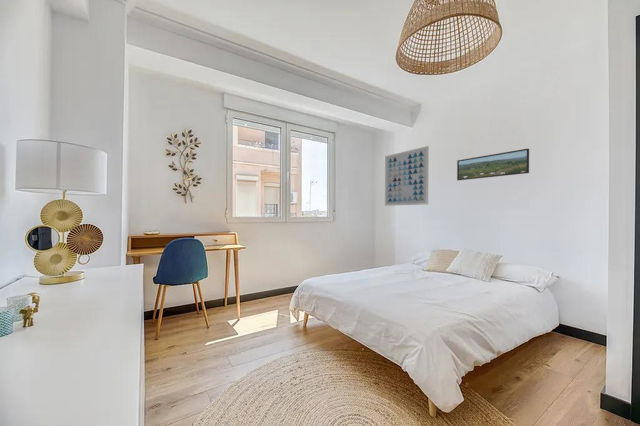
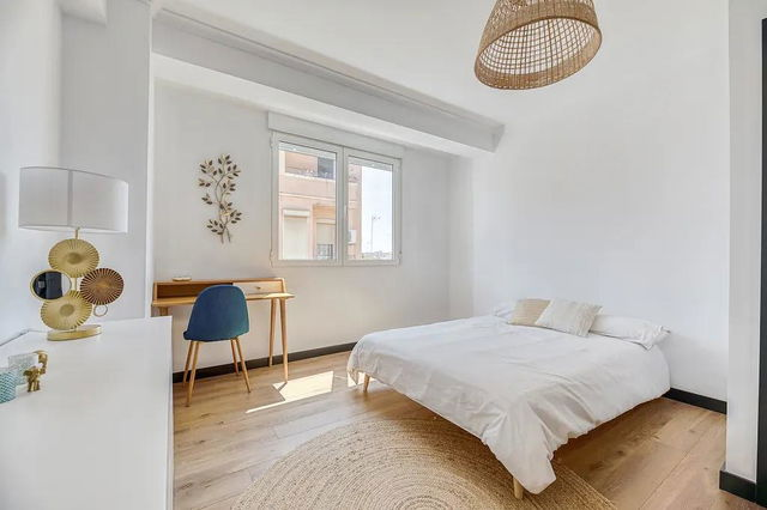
- wall art [384,145,430,207]
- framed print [456,148,530,181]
